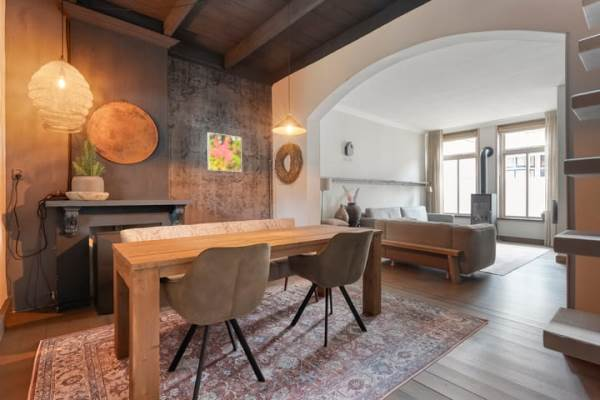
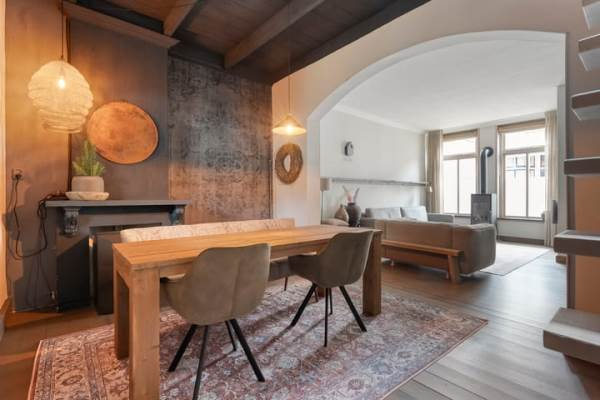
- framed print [206,131,243,173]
